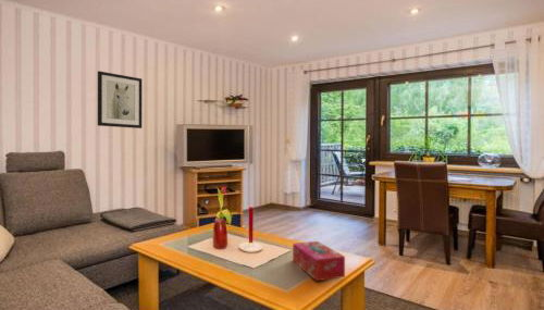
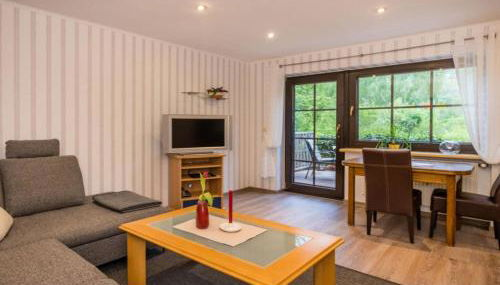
- wall art [97,70,143,129]
- tissue box [292,240,346,282]
